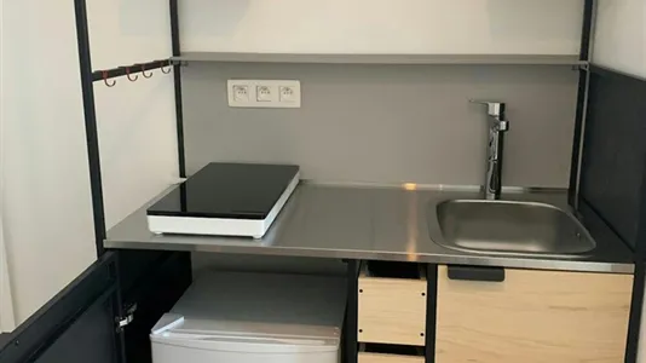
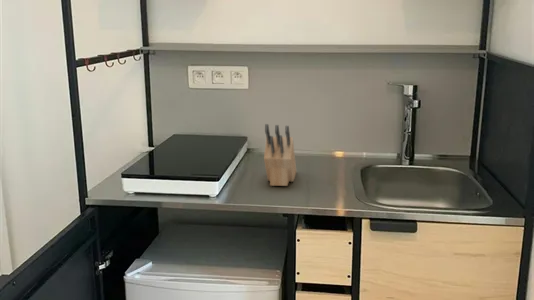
+ knife block [263,123,297,187]
